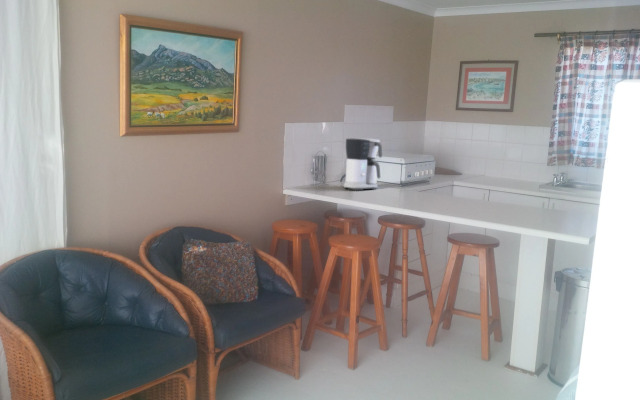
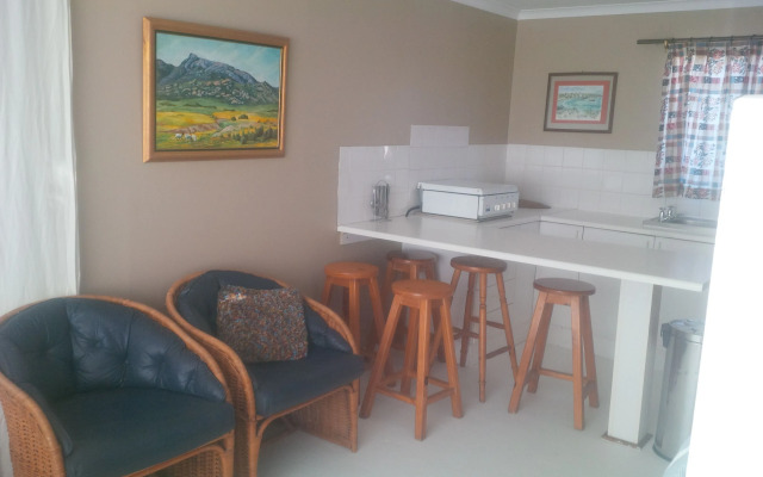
- coffee maker [343,137,383,191]
